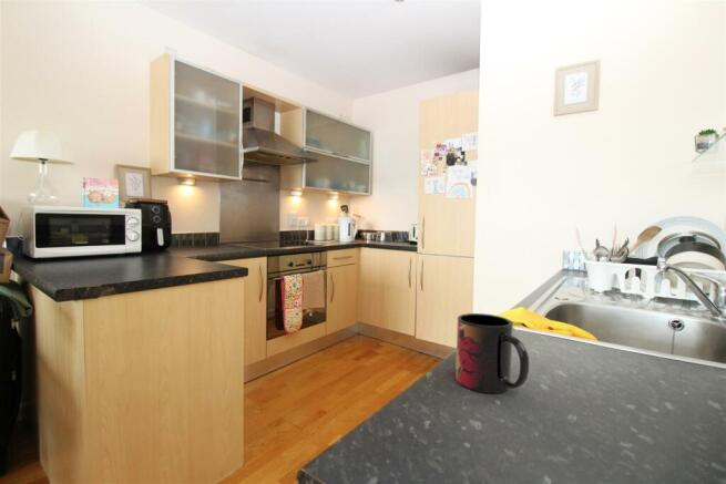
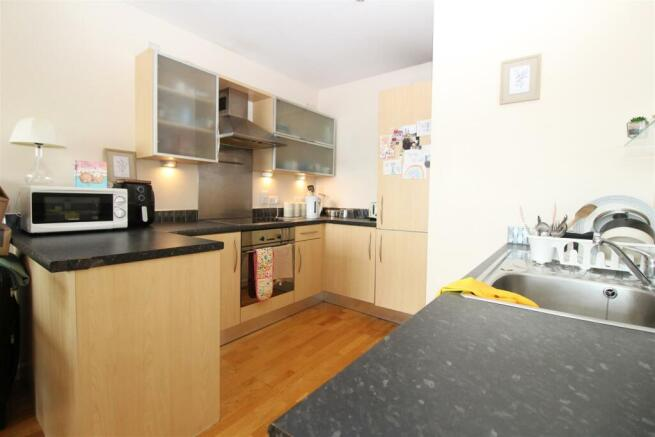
- mug [454,312,530,394]
